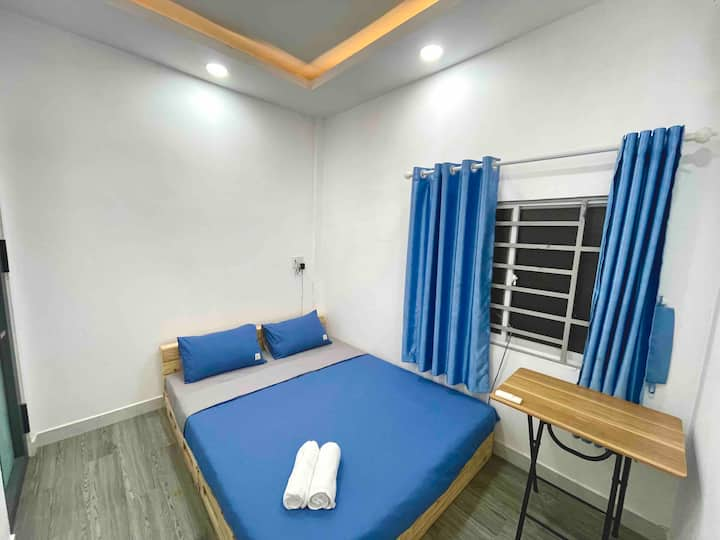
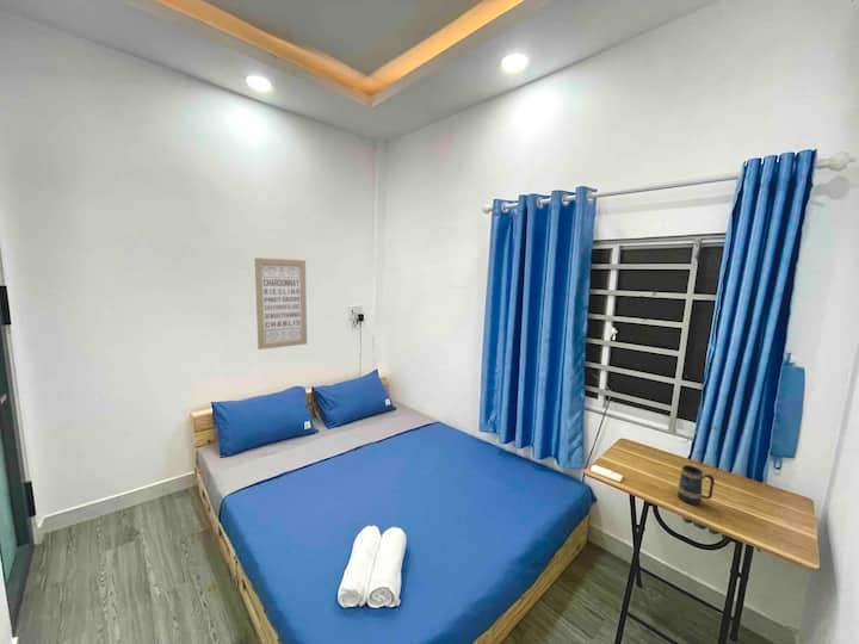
+ wall art [254,256,308,351]
+ mug [676,464,716,506]
